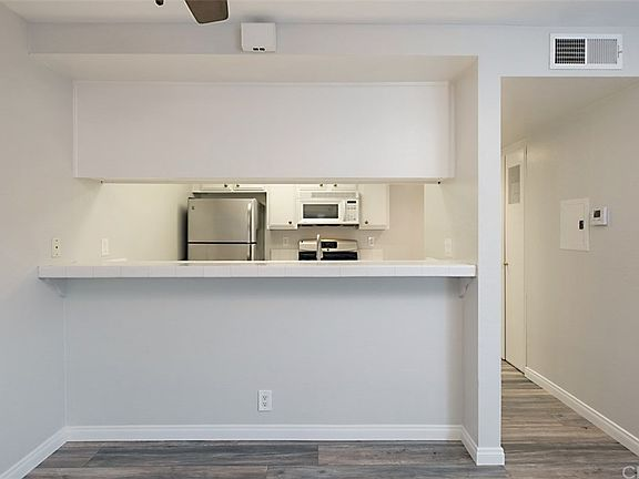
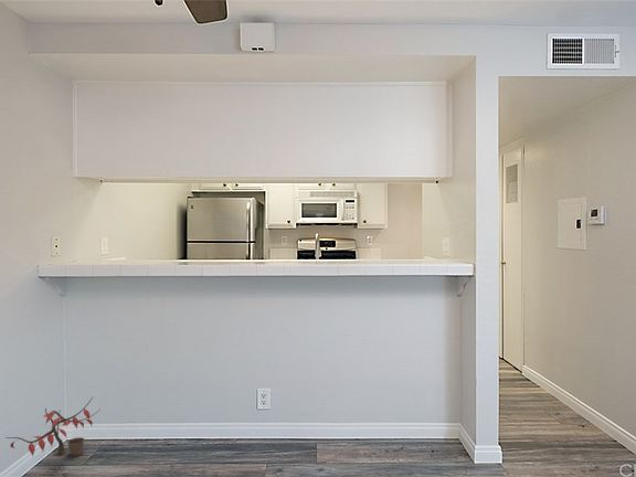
+ potted plant [4,396,99,457]
